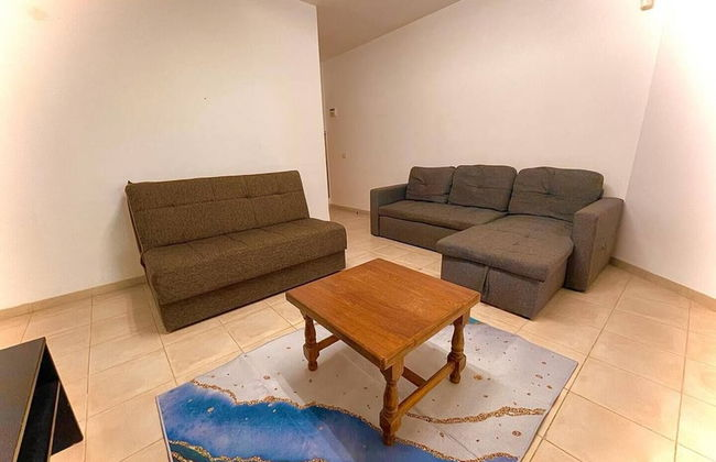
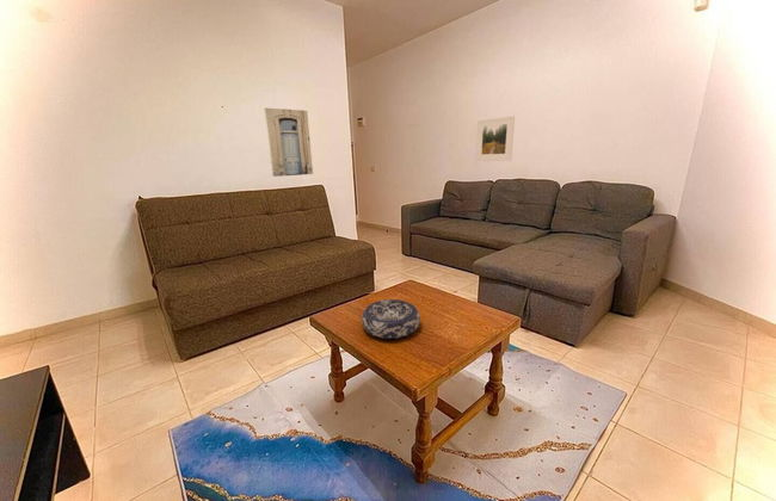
+ wall art [263,107,314,178]
+ decorative bowl [361,298,421,340]
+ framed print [475,116,516,162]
